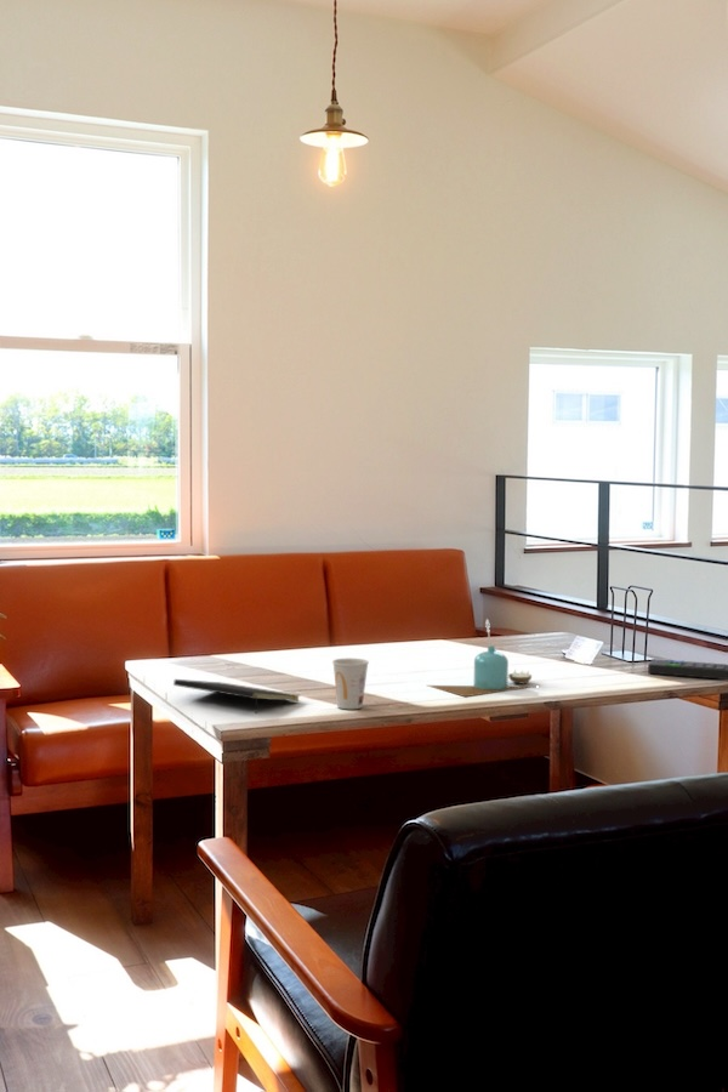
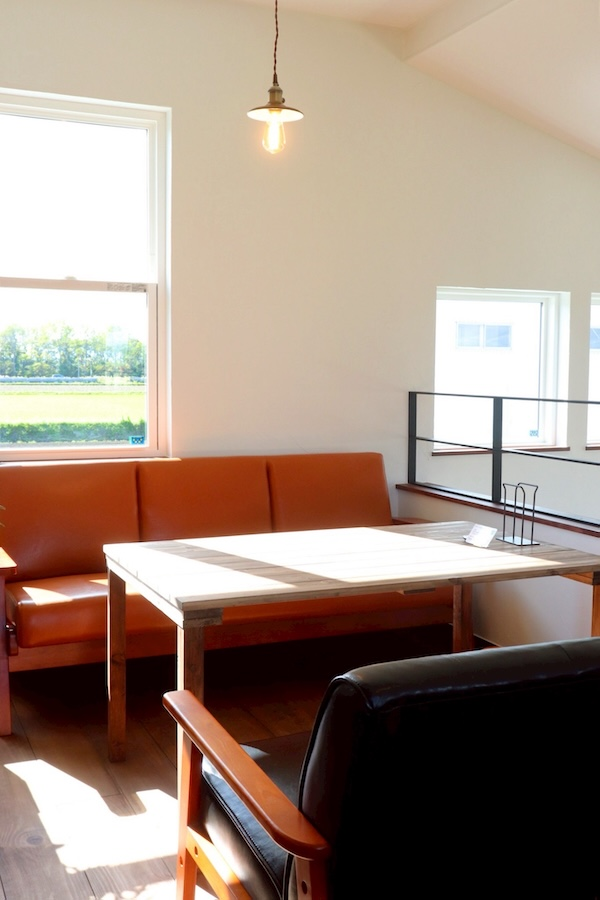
- candle [427,618,535,698]
- cup [331,658,370,710]
- notepad [172,678,302,713]
- remote control [647,658,728,681]
